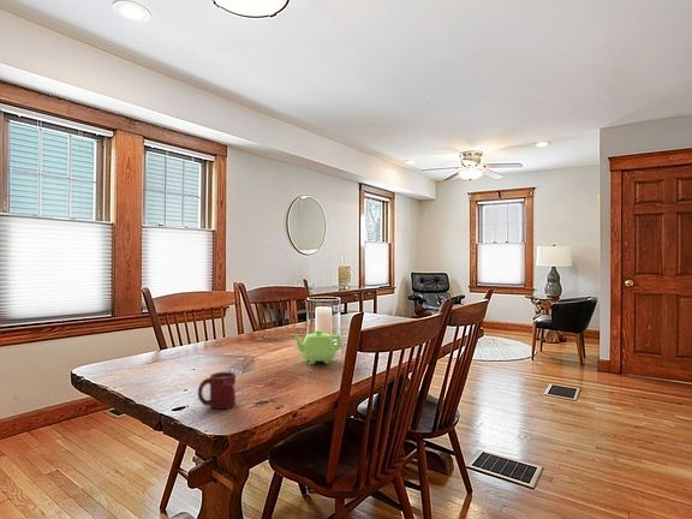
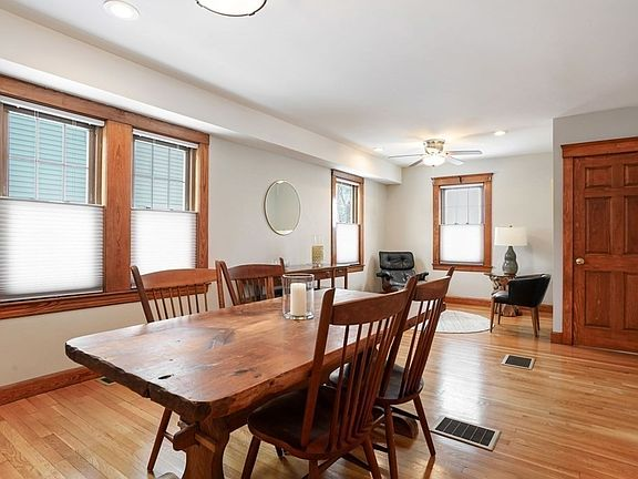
- cup [197,371,237,410]
- teapot [290,329,344,365]
